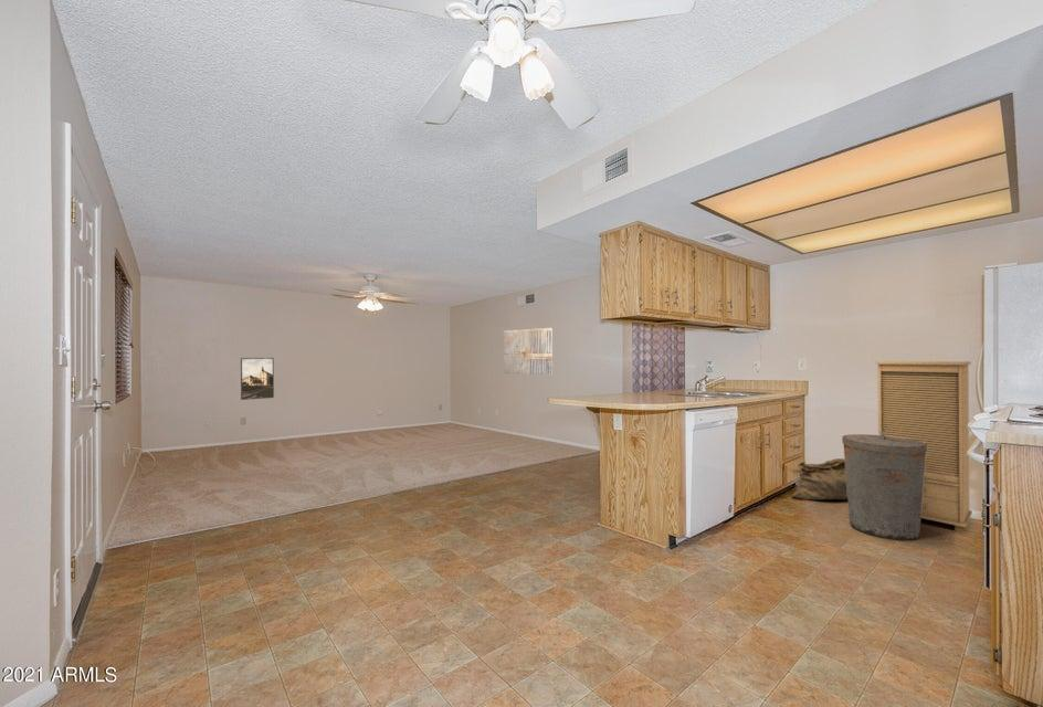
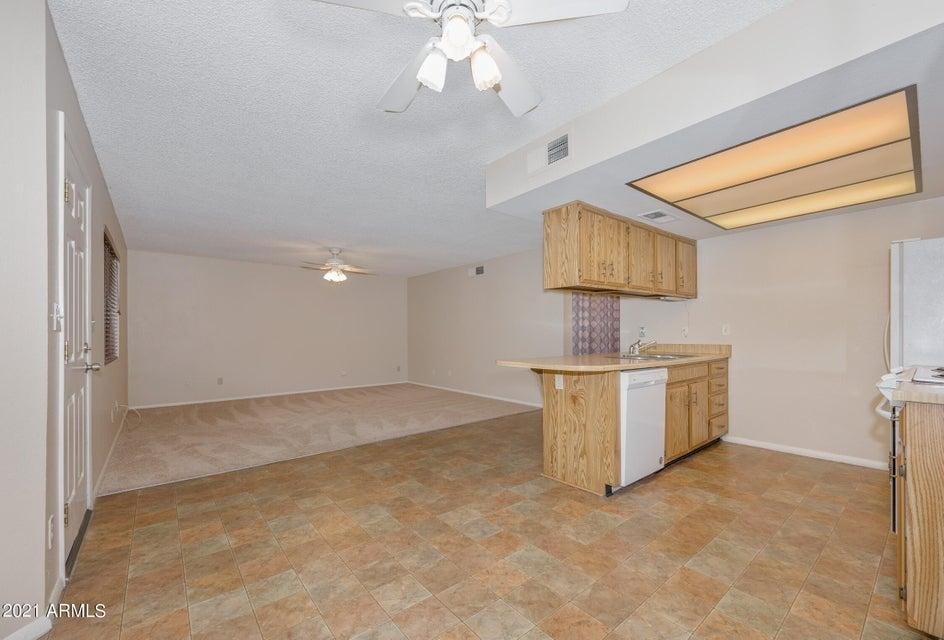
- cabinet [874,360,973,534]
- trash can [841,432,927,542]
- wall art [503,327,554,376]
- bag [790,457,849,502]
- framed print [240,357,275,401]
